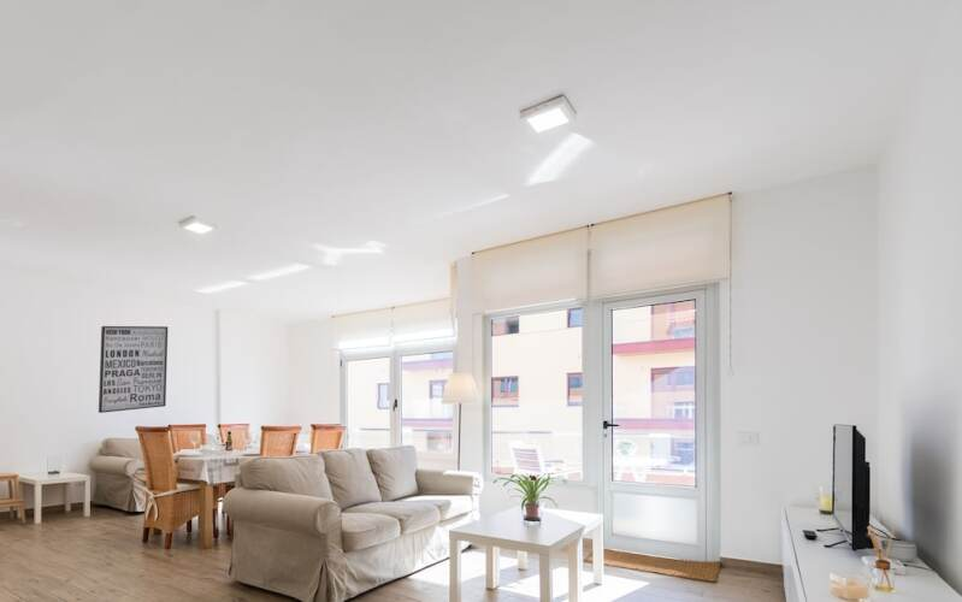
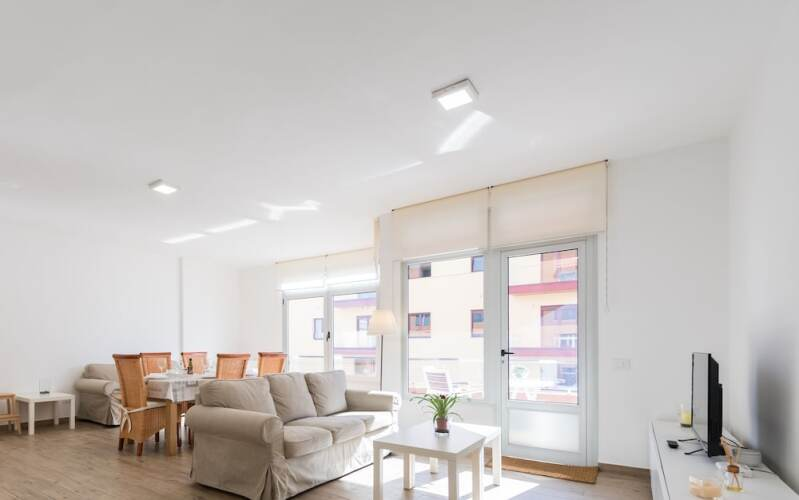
- wall art [98,325,169,414]
